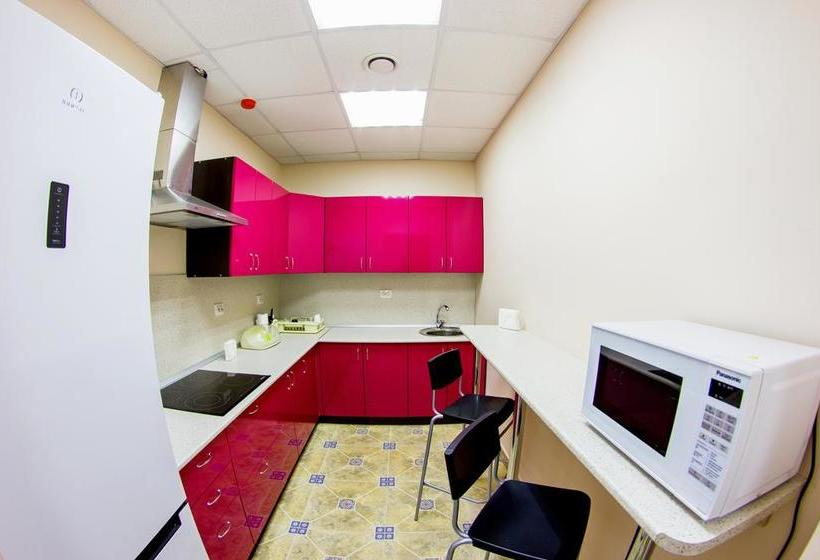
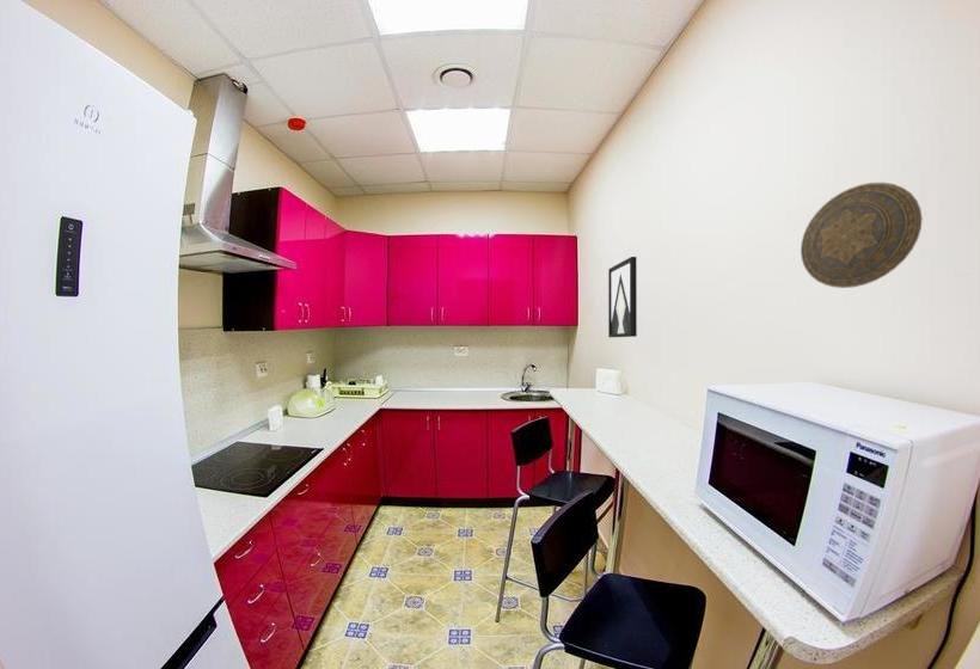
+ decorative plate [800,182,923,289]
+ wall art [607,256,638,338]
